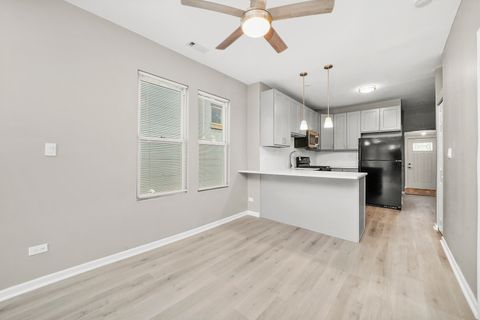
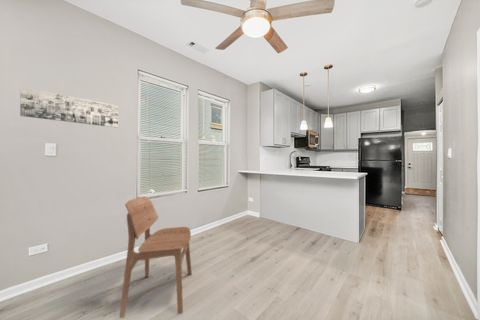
+ dining chair [119,196,193,319]
+ wall art [19,86,119,129]
